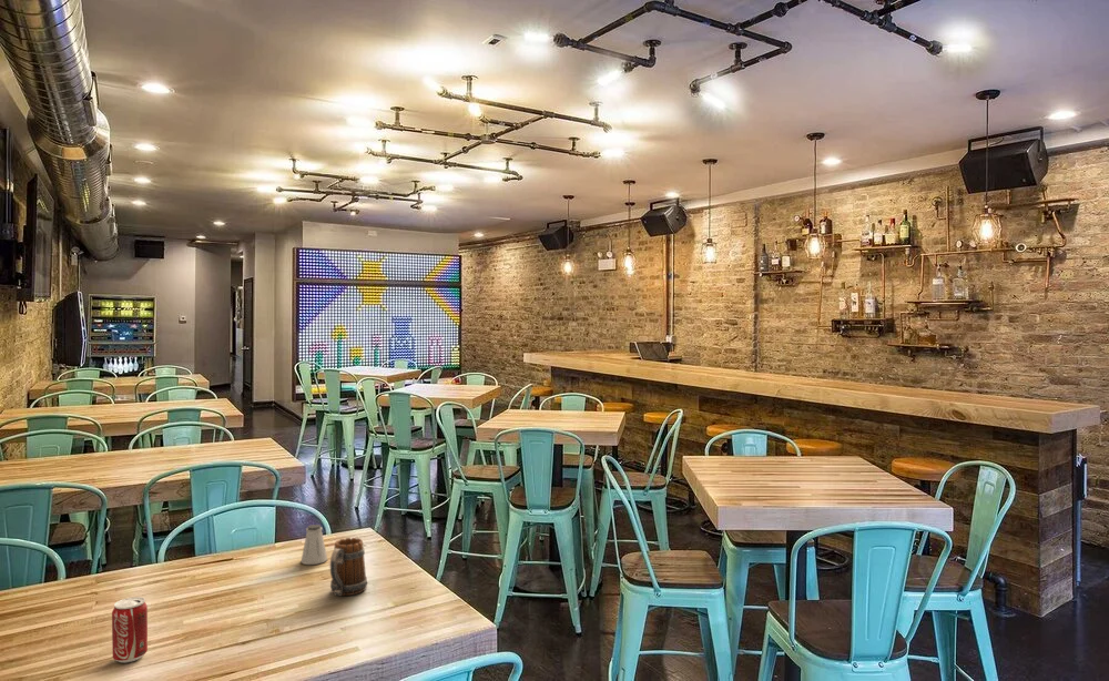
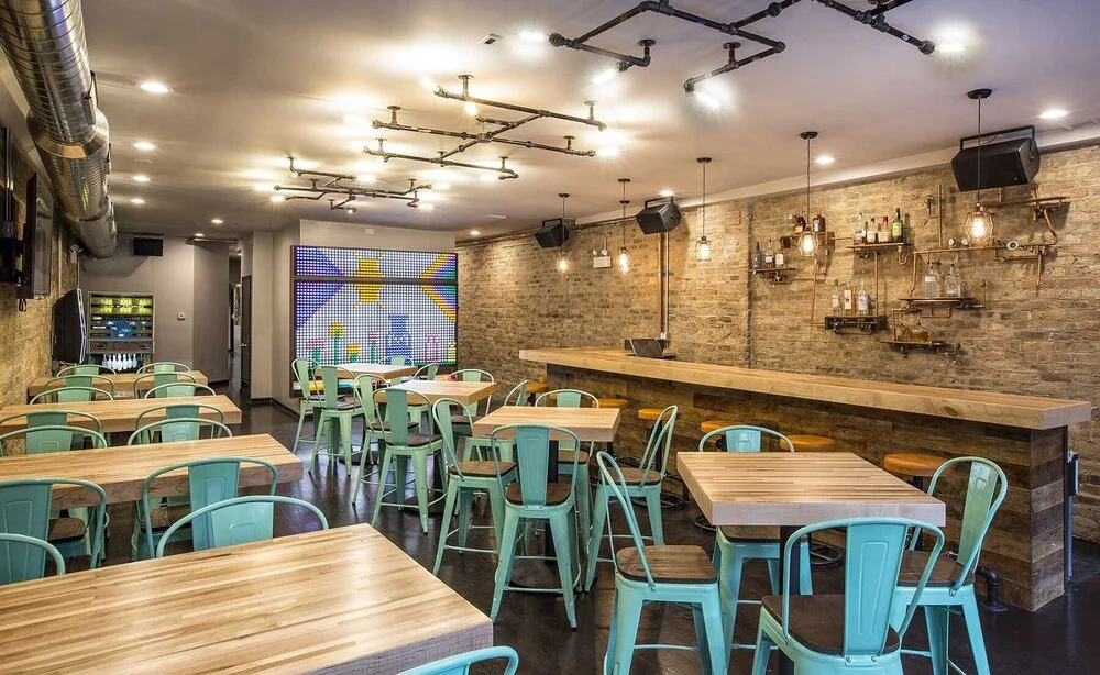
- beer mug [329,537,368,597]
- beverage can [111,596,149,663]
- saltshaker [301,524,328,566]
